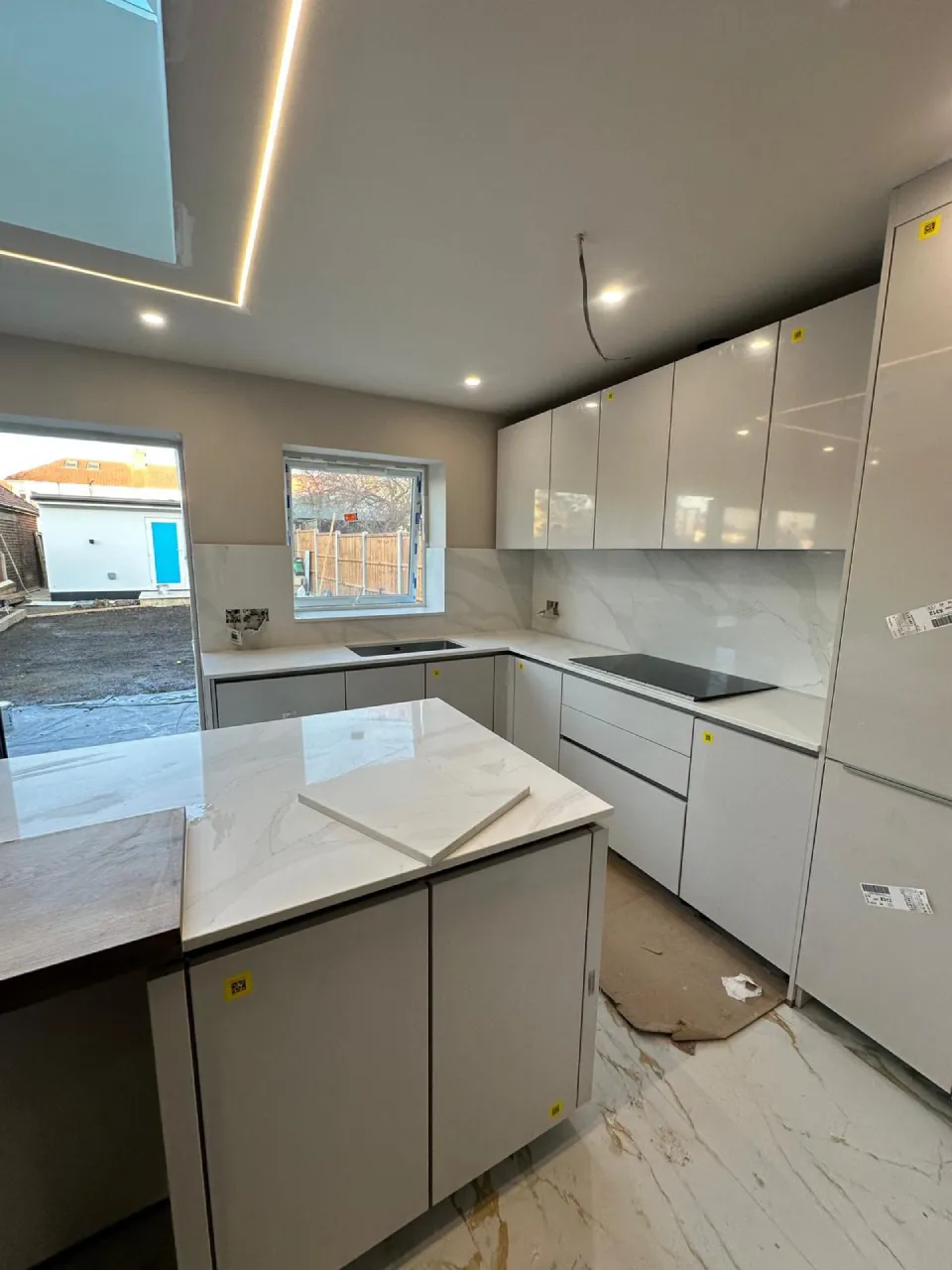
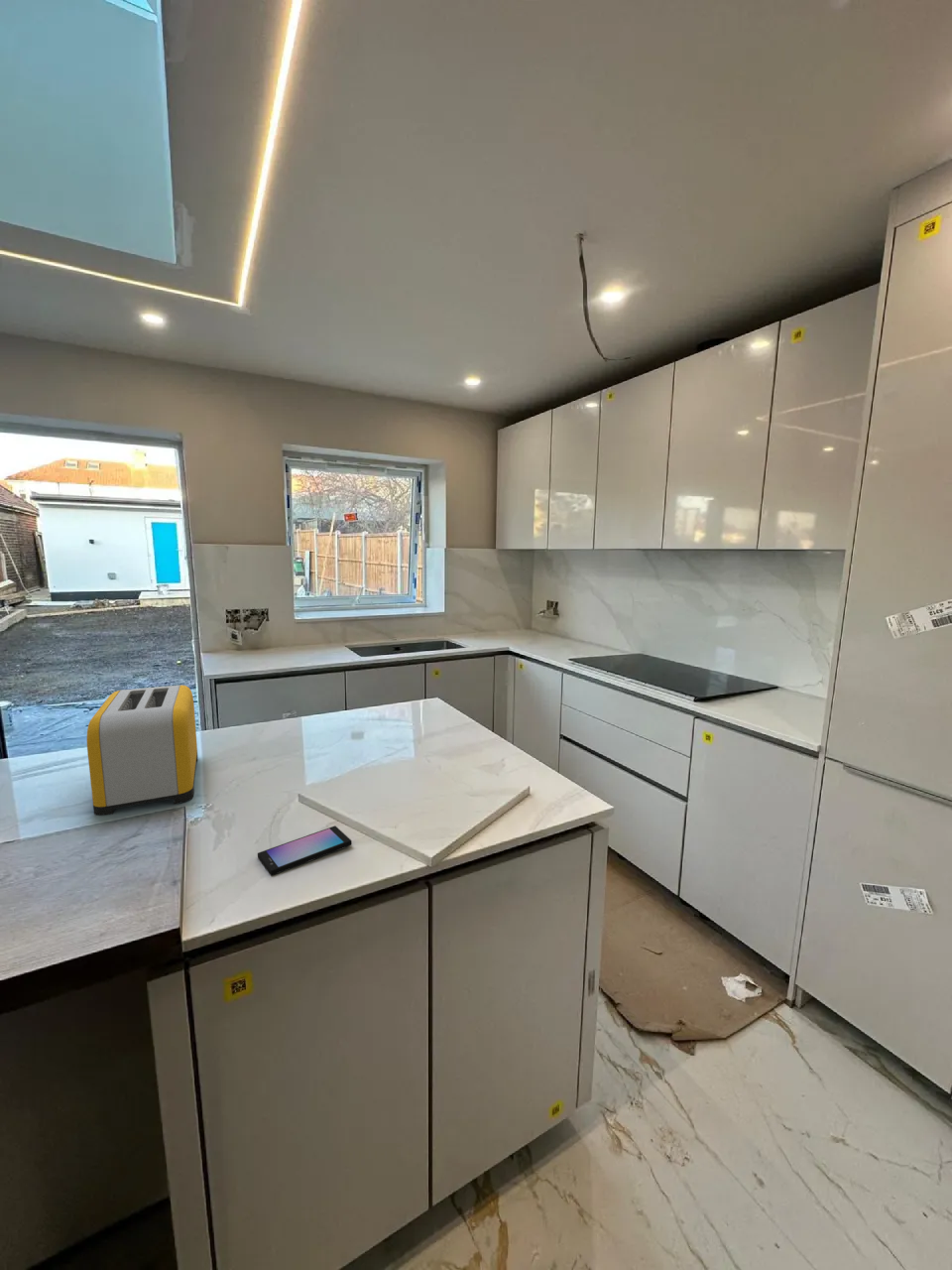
+ smartphone [257,825,353,877]
+ toaster [86,685,198,817]
